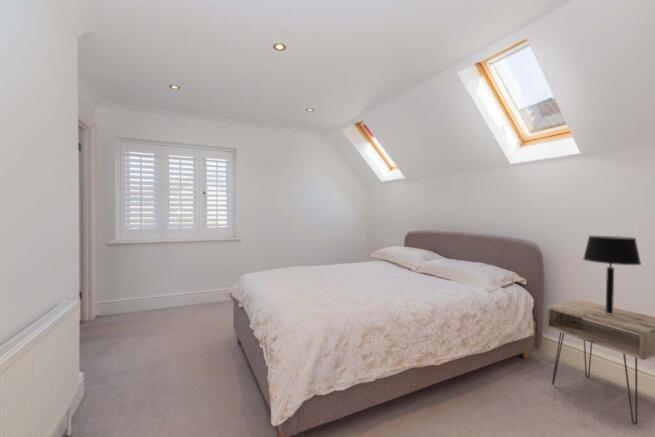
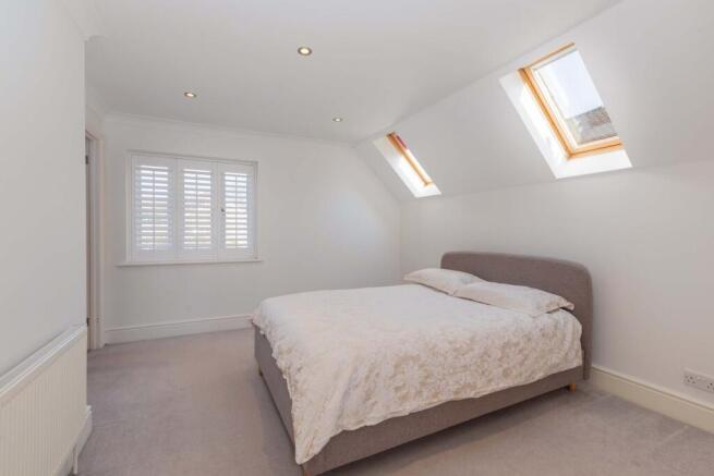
- table lamp [582,235,642,314]
- nightstand [546,299,655,425]
